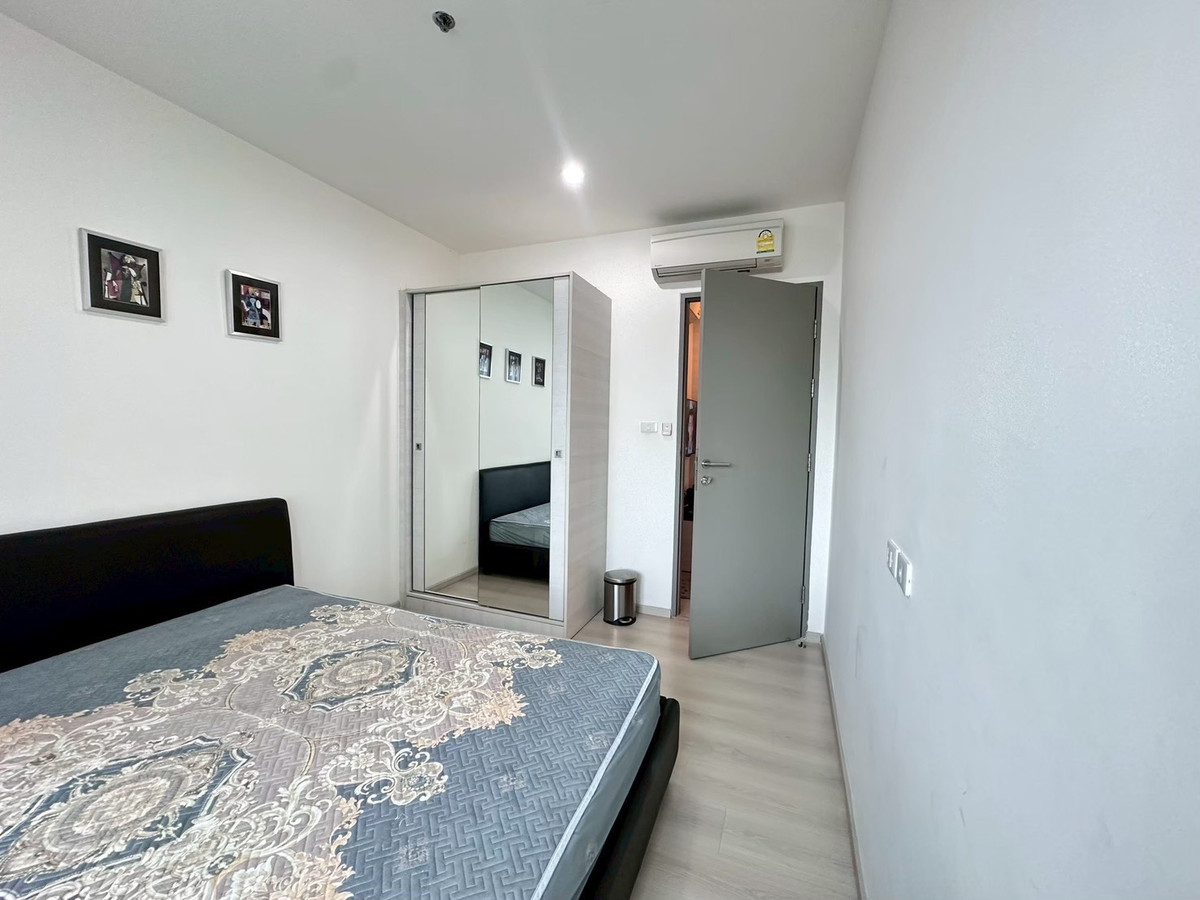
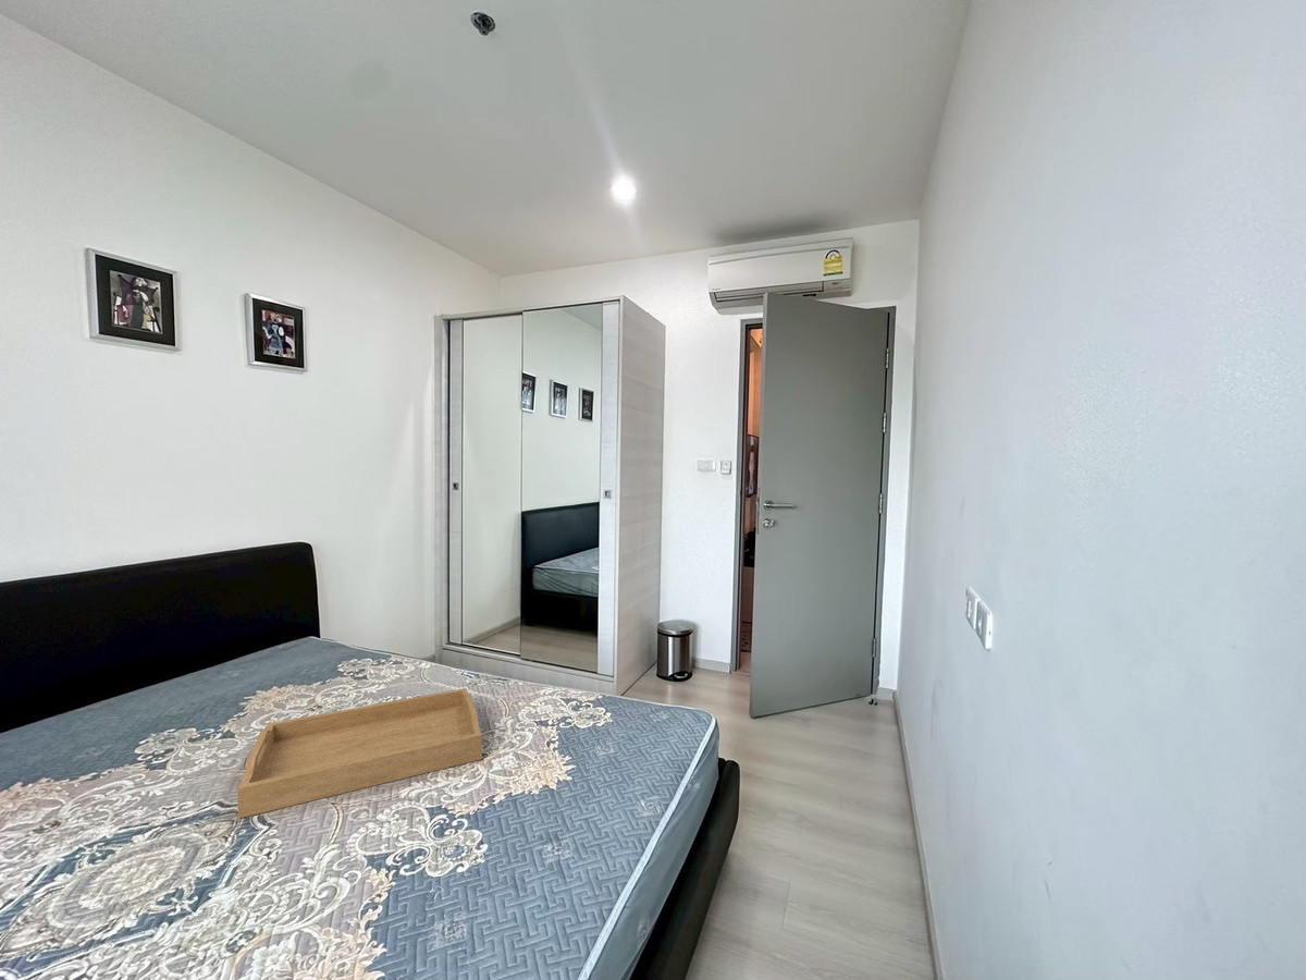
+ serving tray [237,687,483,820]
